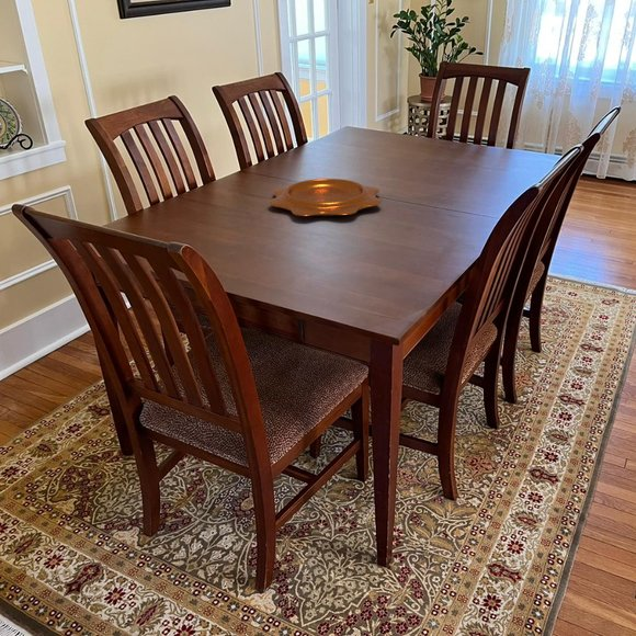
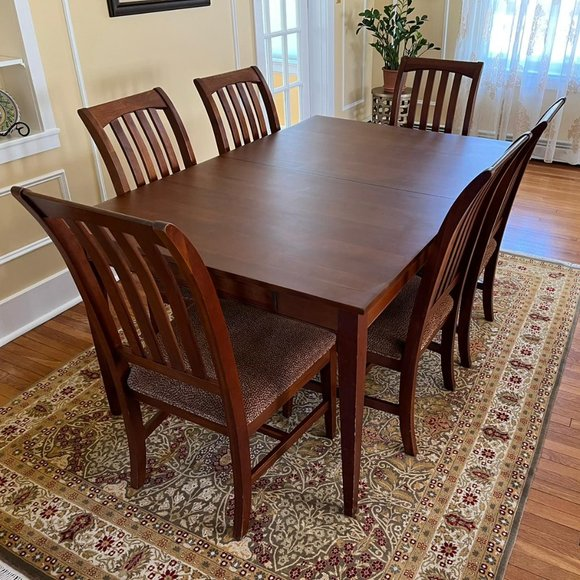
- decorative bowl [268,178,383,217]
